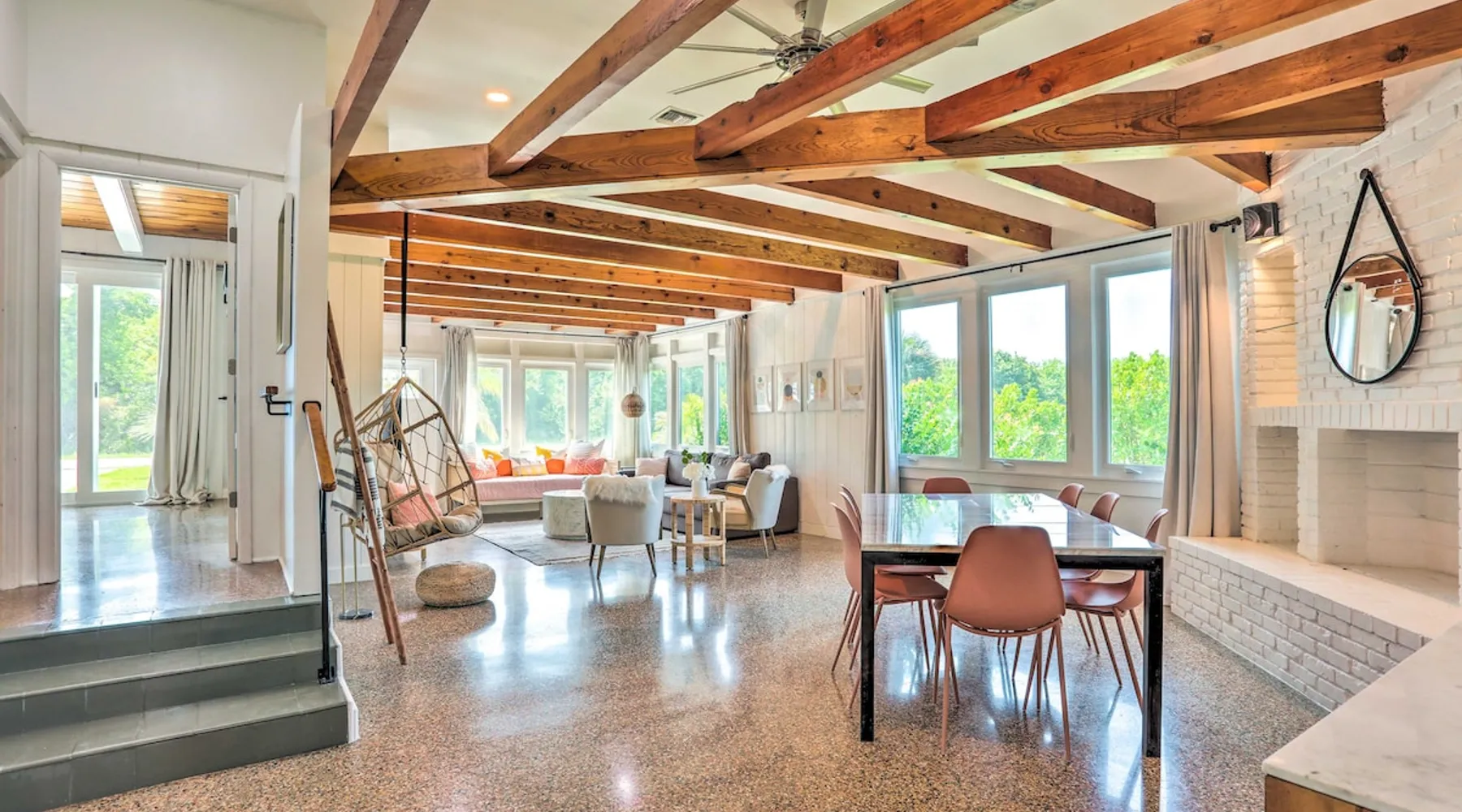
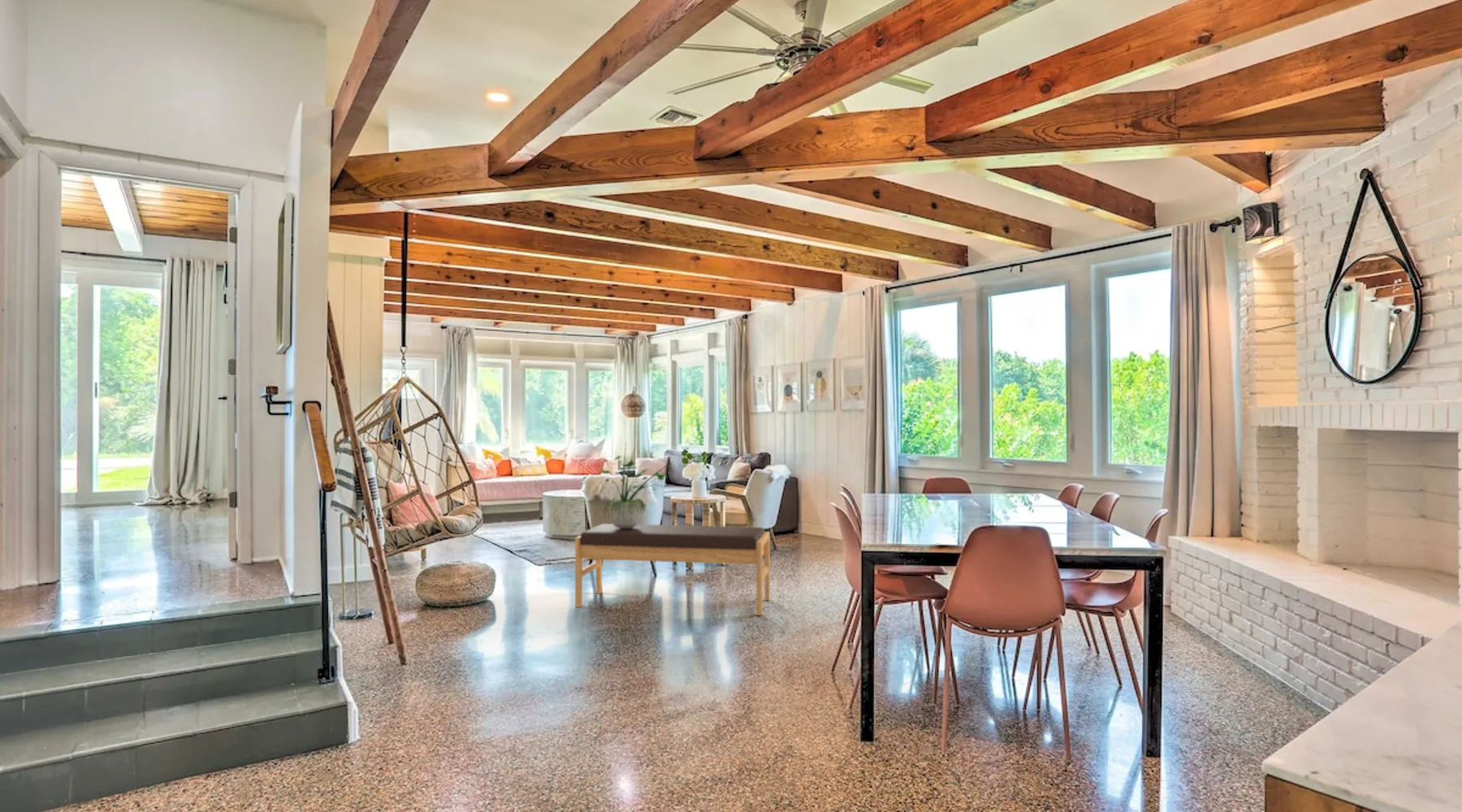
+ bench [574,523,771,616]
+ potted plant [598,443,676,529]
